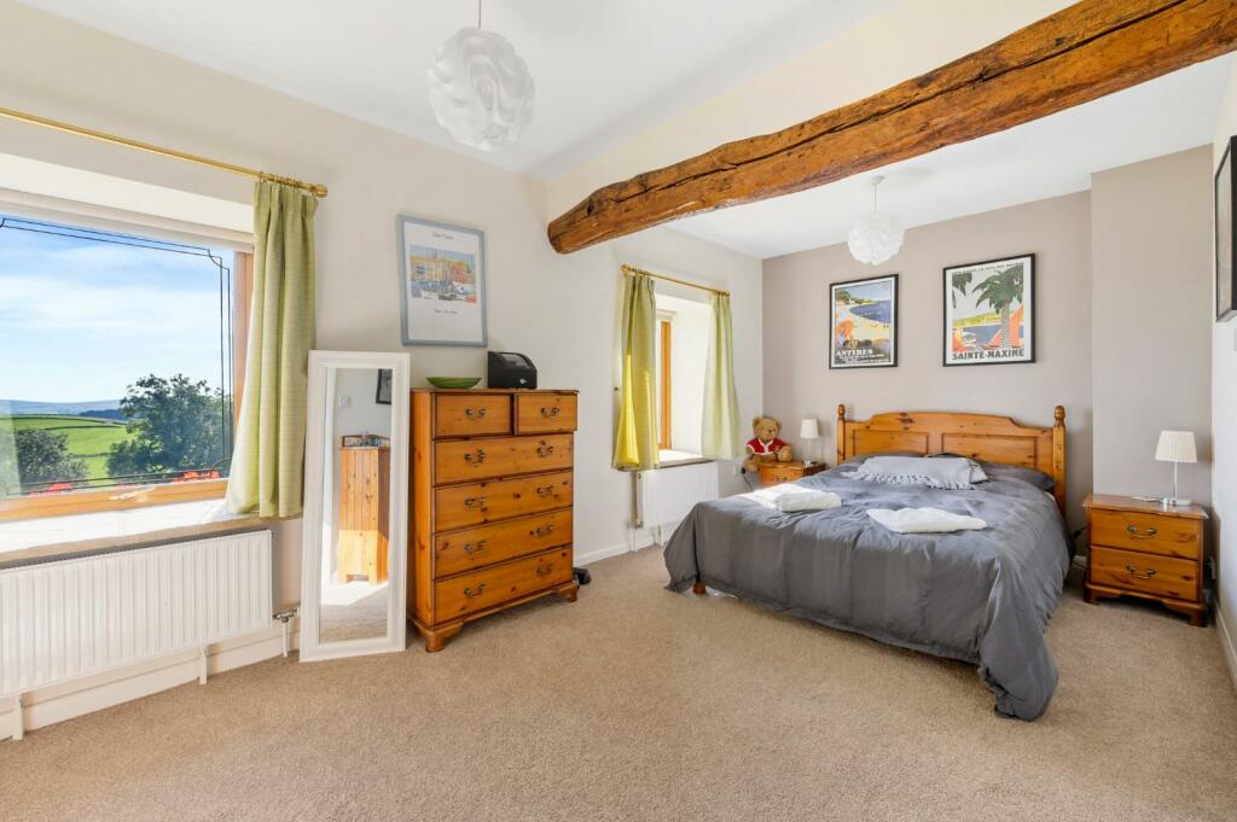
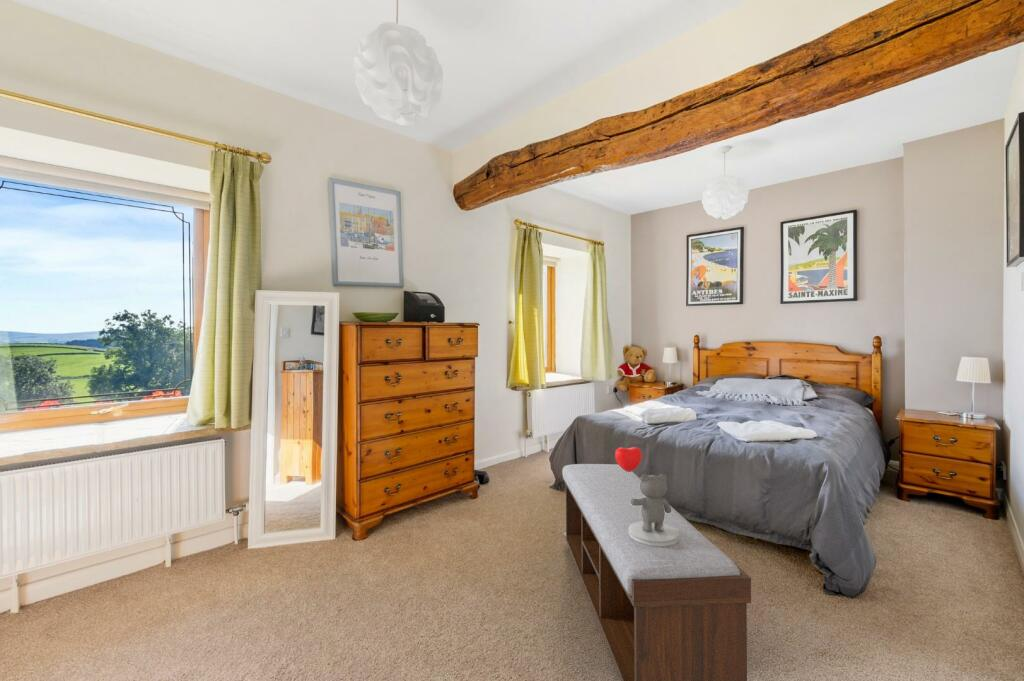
+ bench [561,463,752,681]
+ teddy bear [614,446,679,546]
